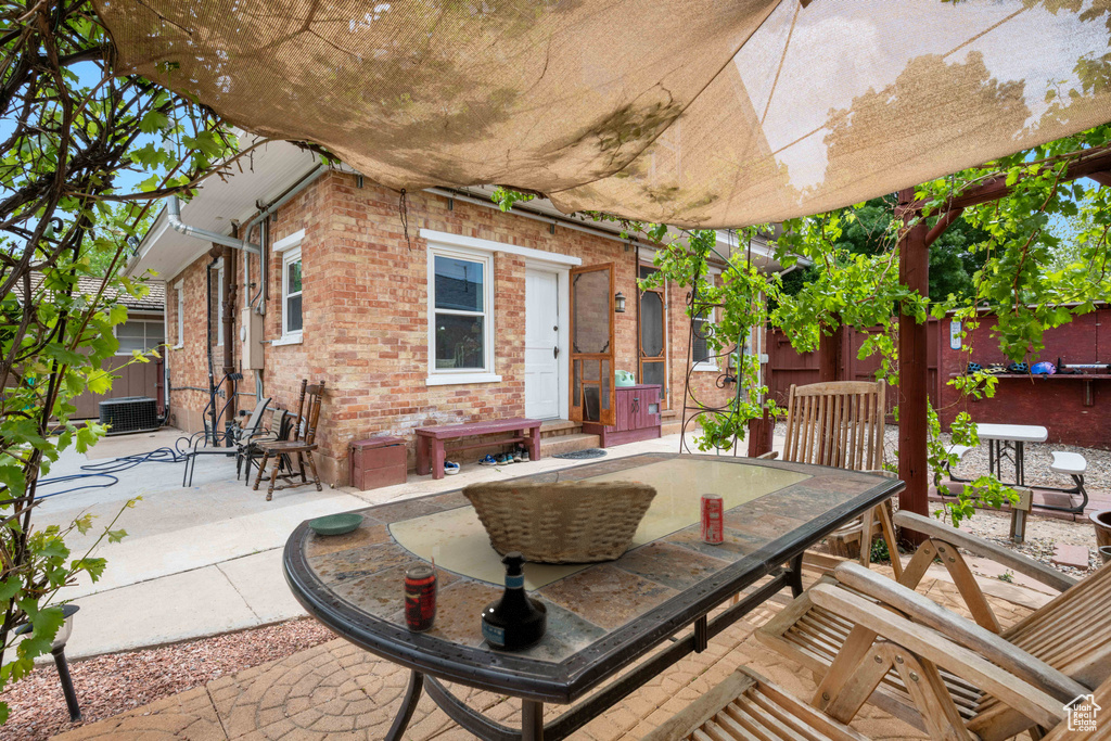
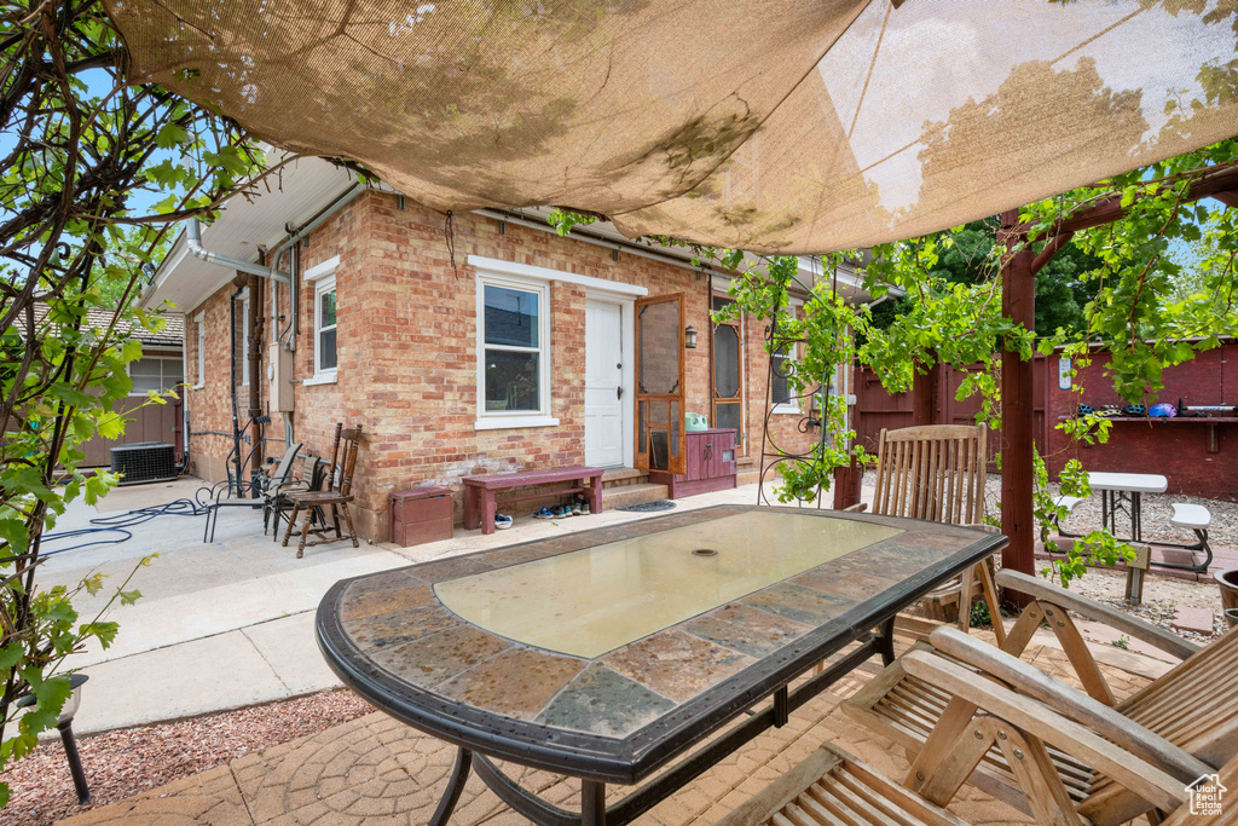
- tequila bottle [481,551,549,652]
- beverage can [700,493,725,546]
- beverage can [404,555,439,634]
- fruit basket [460,471,659,565]
- saucer [307,512,366,536]
